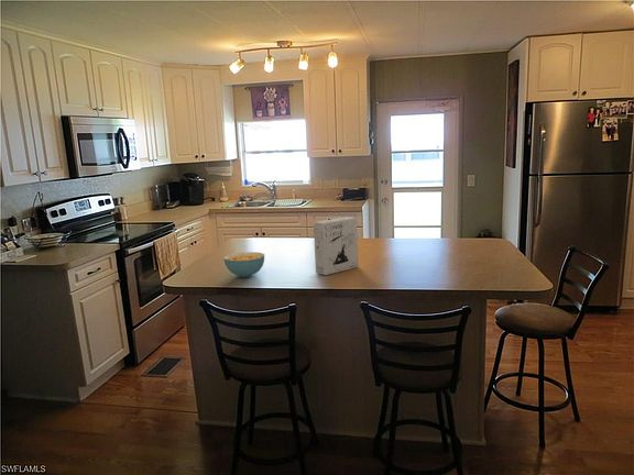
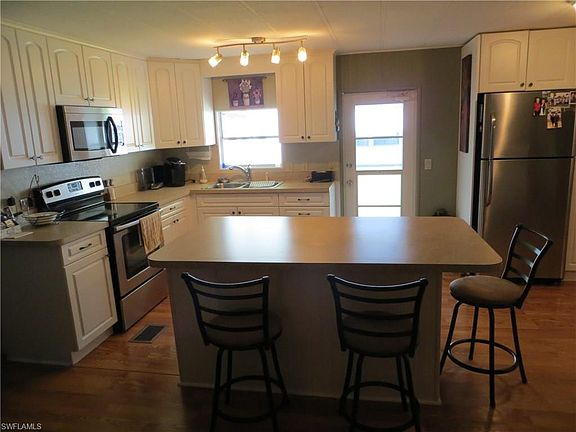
- cereal bowl [223,251,265,278]
- cereal box [313,216,359,276]
